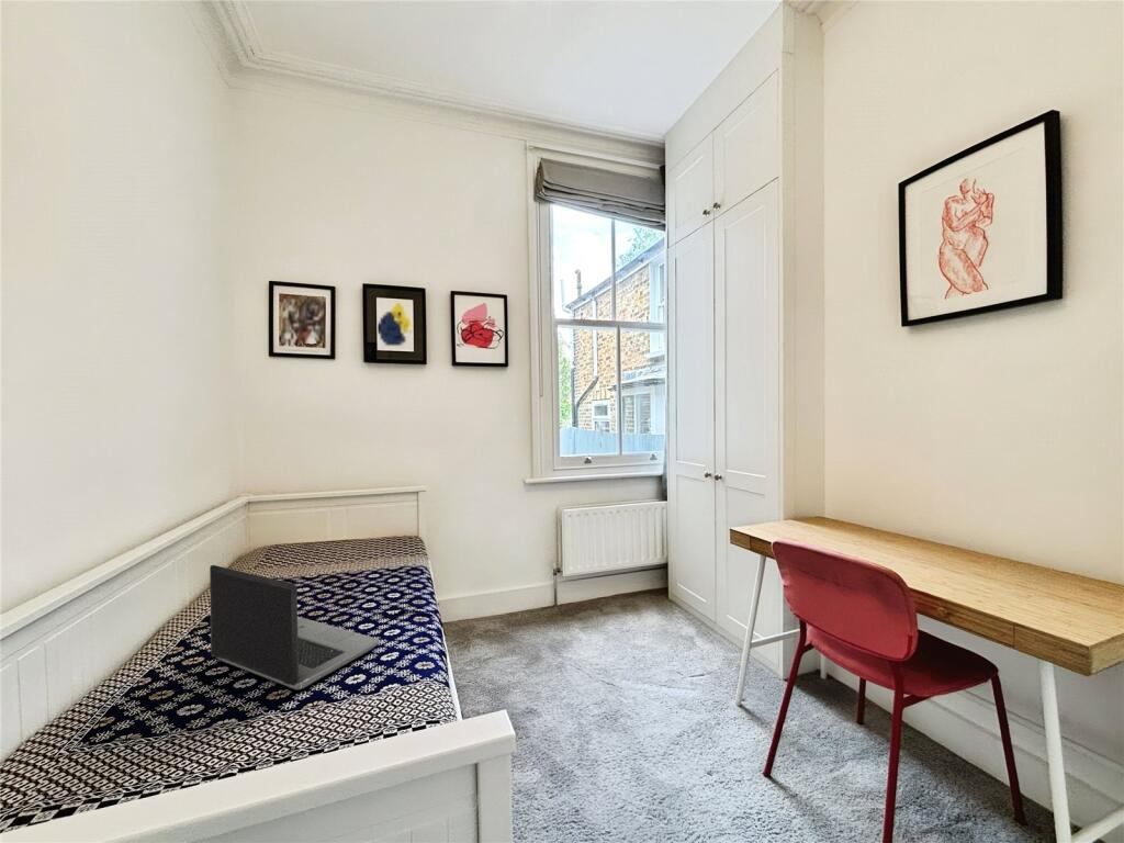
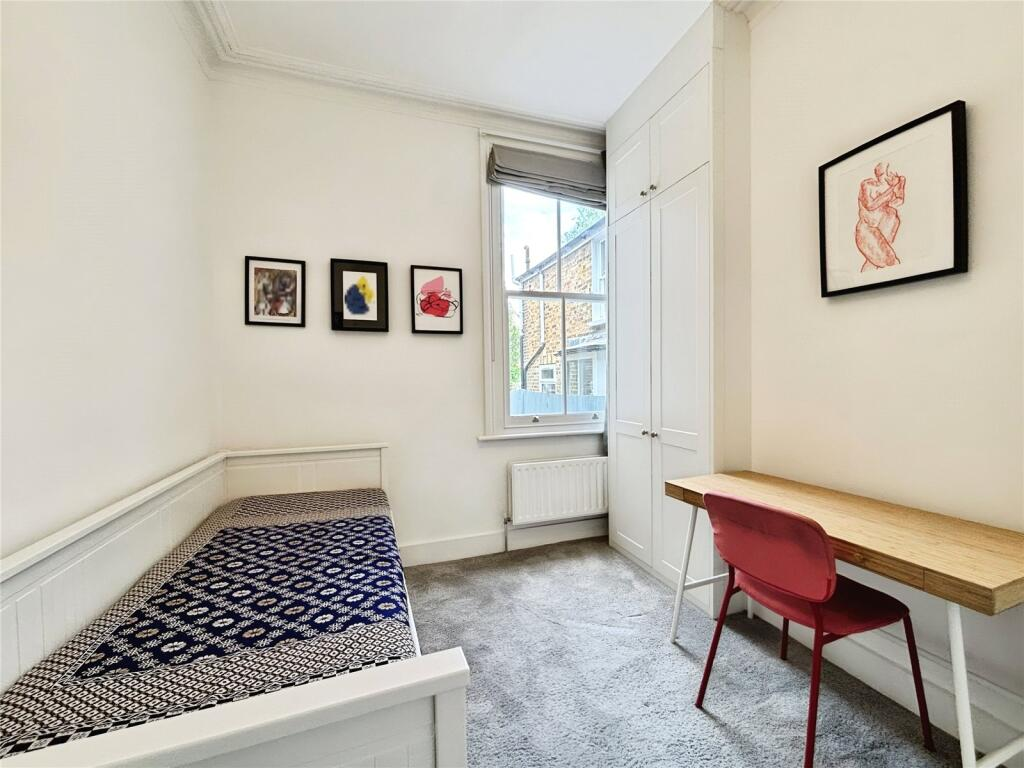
- laptop computer [209,564,381,692]
